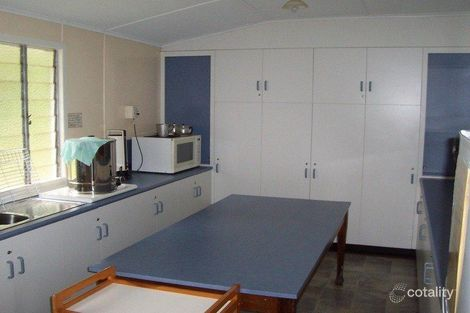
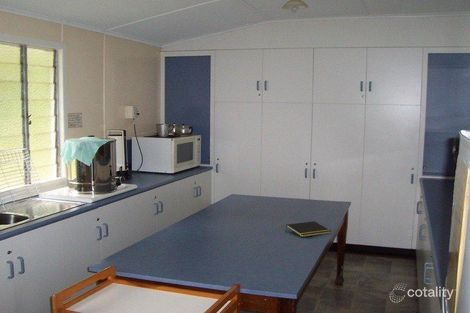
+ notepad [284,220,332,238]
